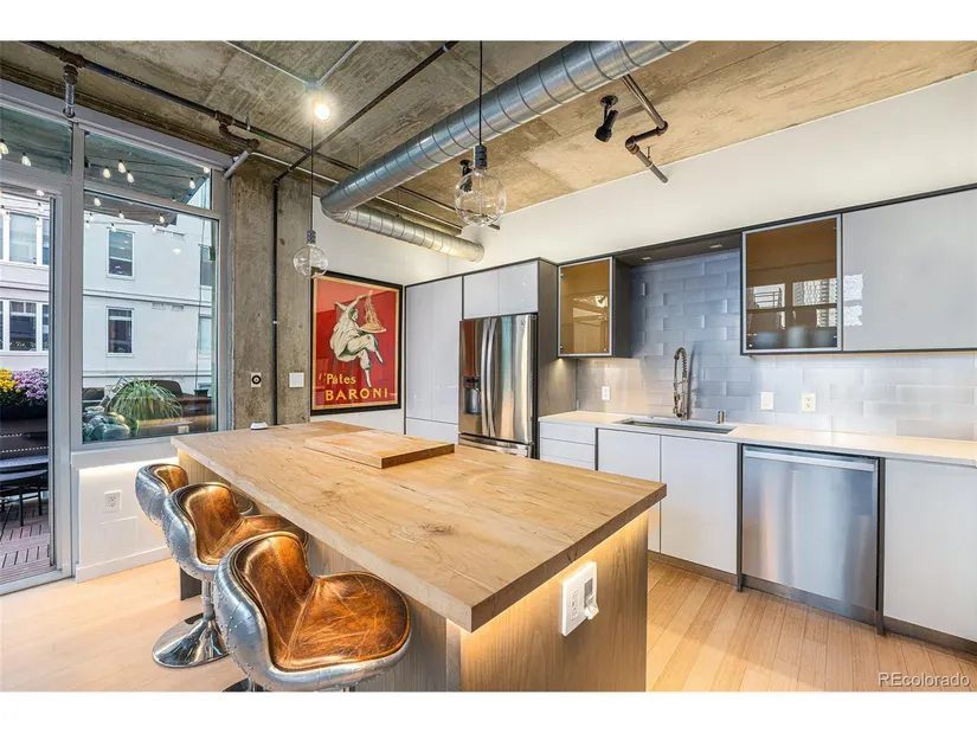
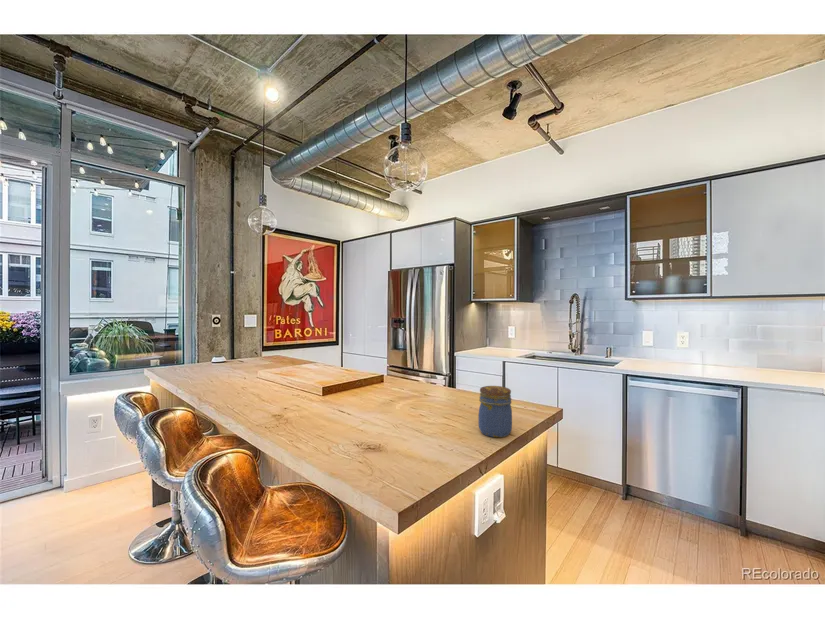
+ jar [478,385,513,438]
